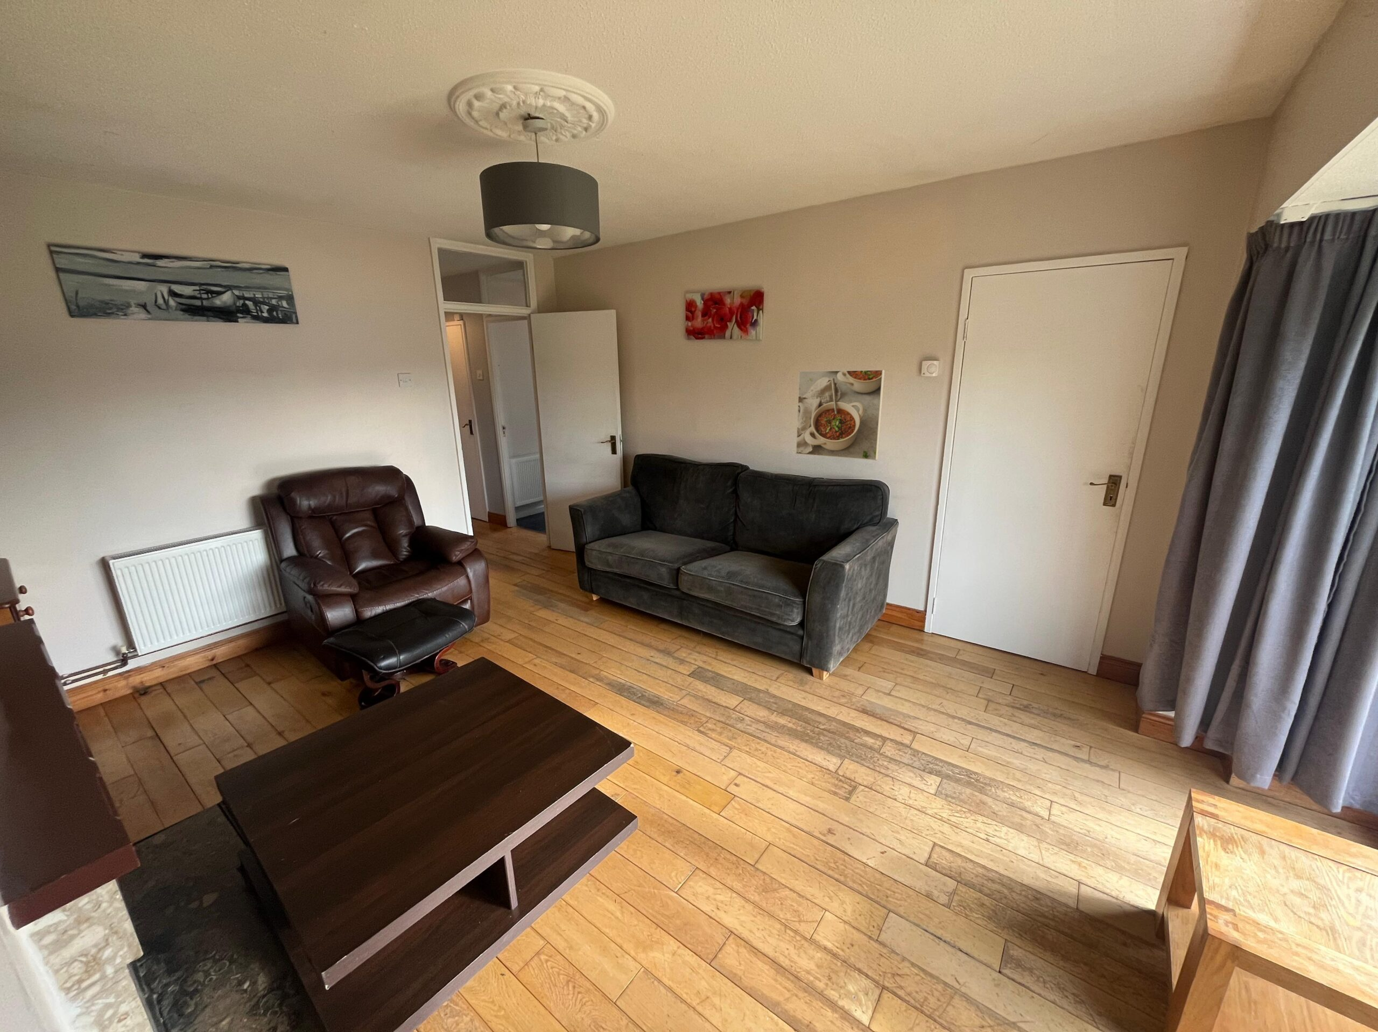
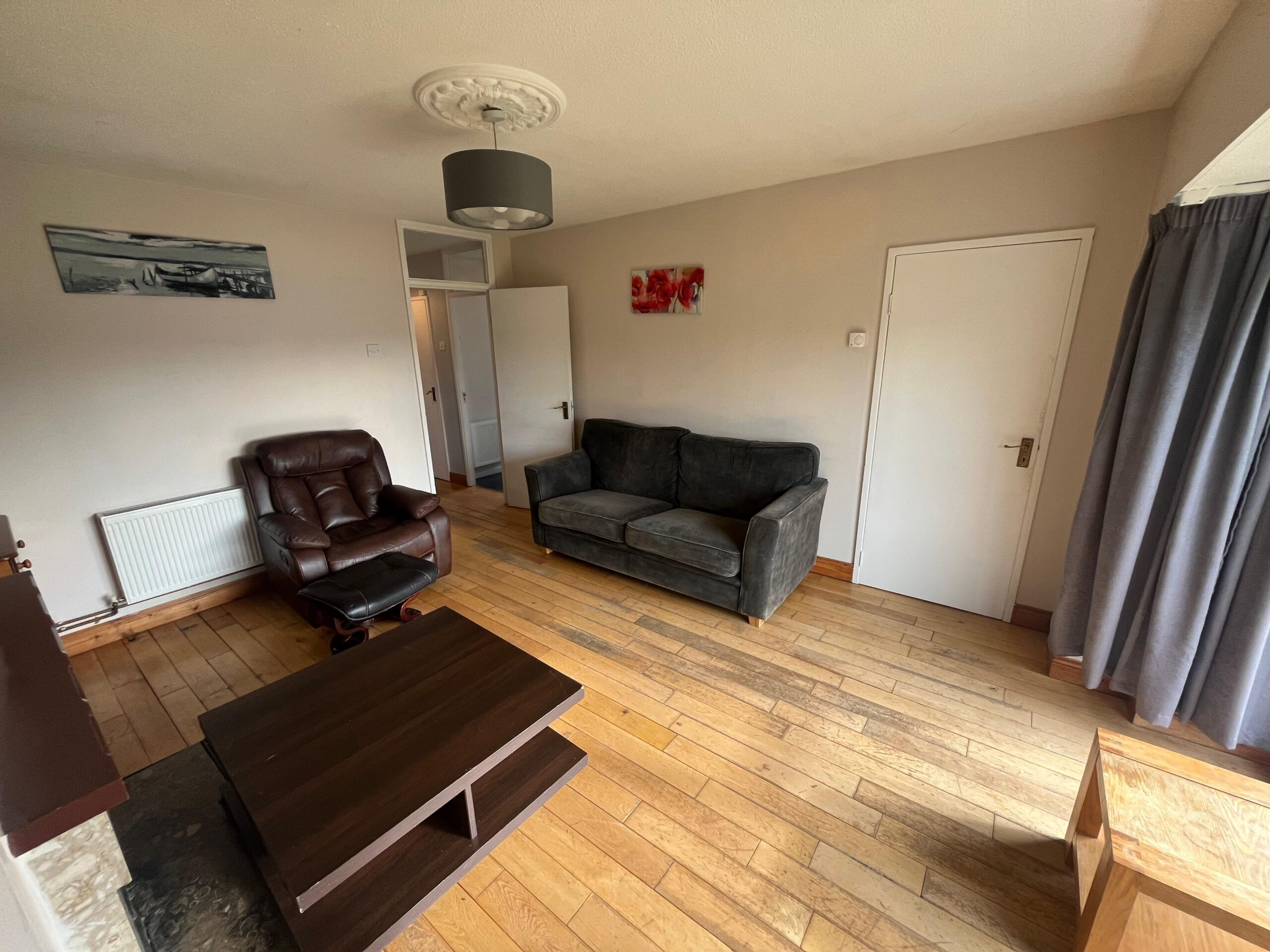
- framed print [795,369,885,461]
